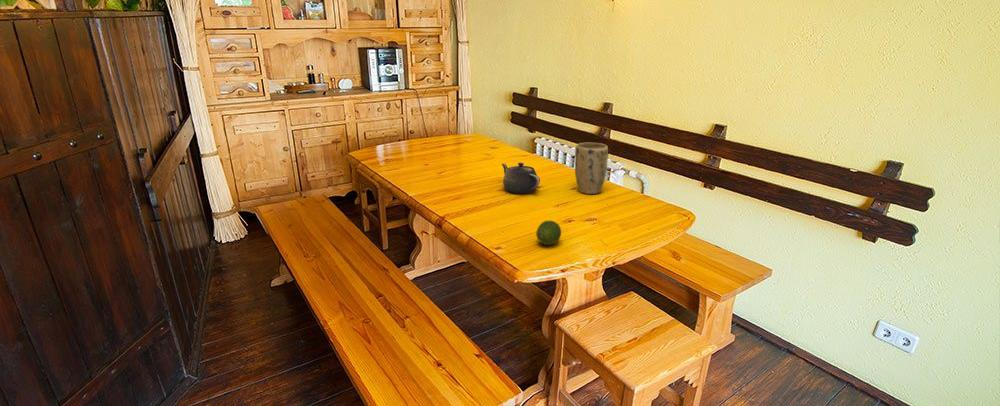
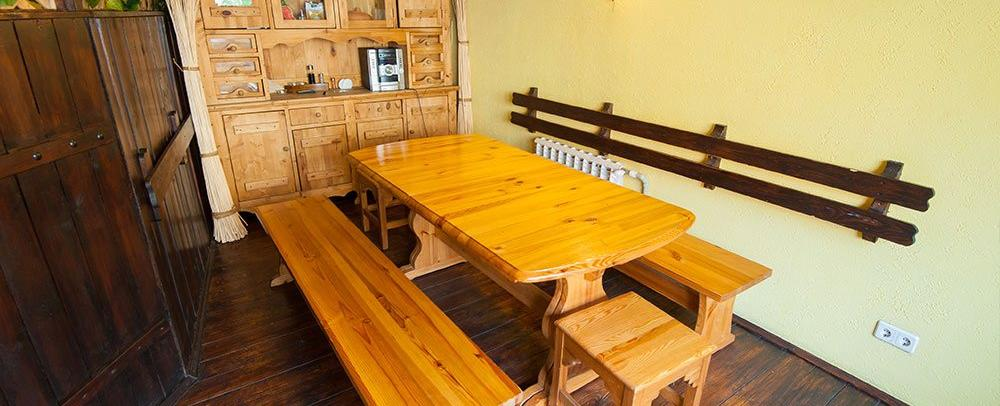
- teapot [501,162,541,195]
- fruit [535,220,562,246]
- plant pot [574,142,609,195]
